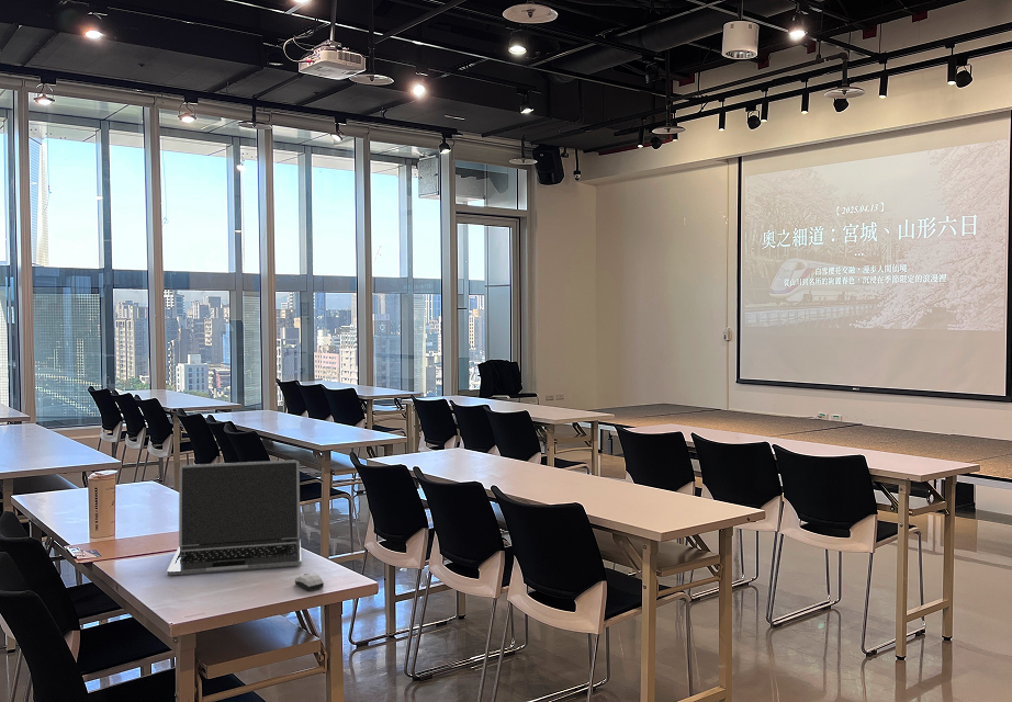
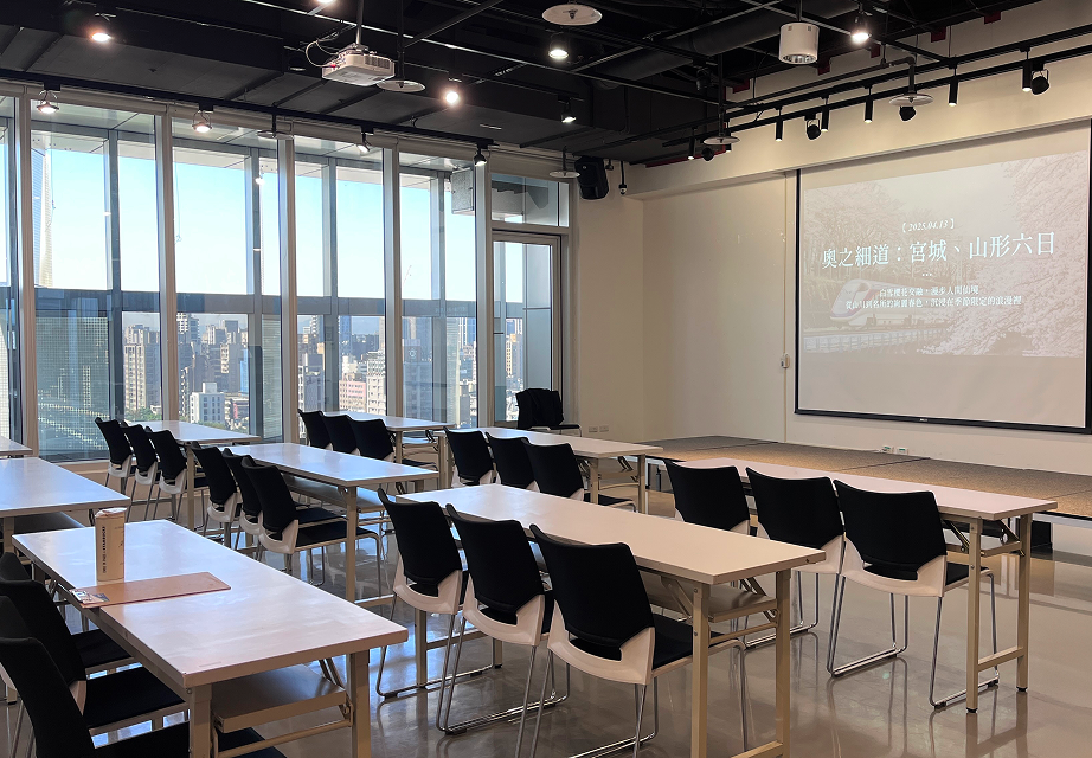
- computer mouse [294,573,325,592]
- laptop [166,458,302,577]
